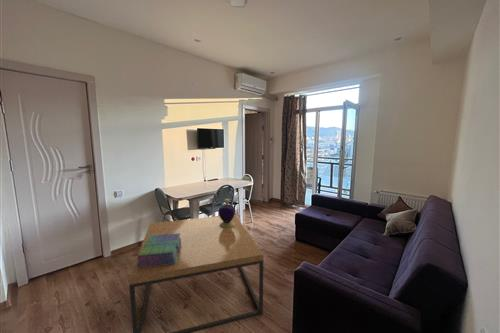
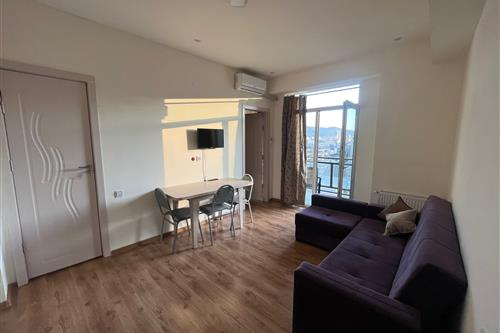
- decorative container [217,198,236,228]
- stack of books [137,233,181,268]
- coffee table [128,214,264,333]
